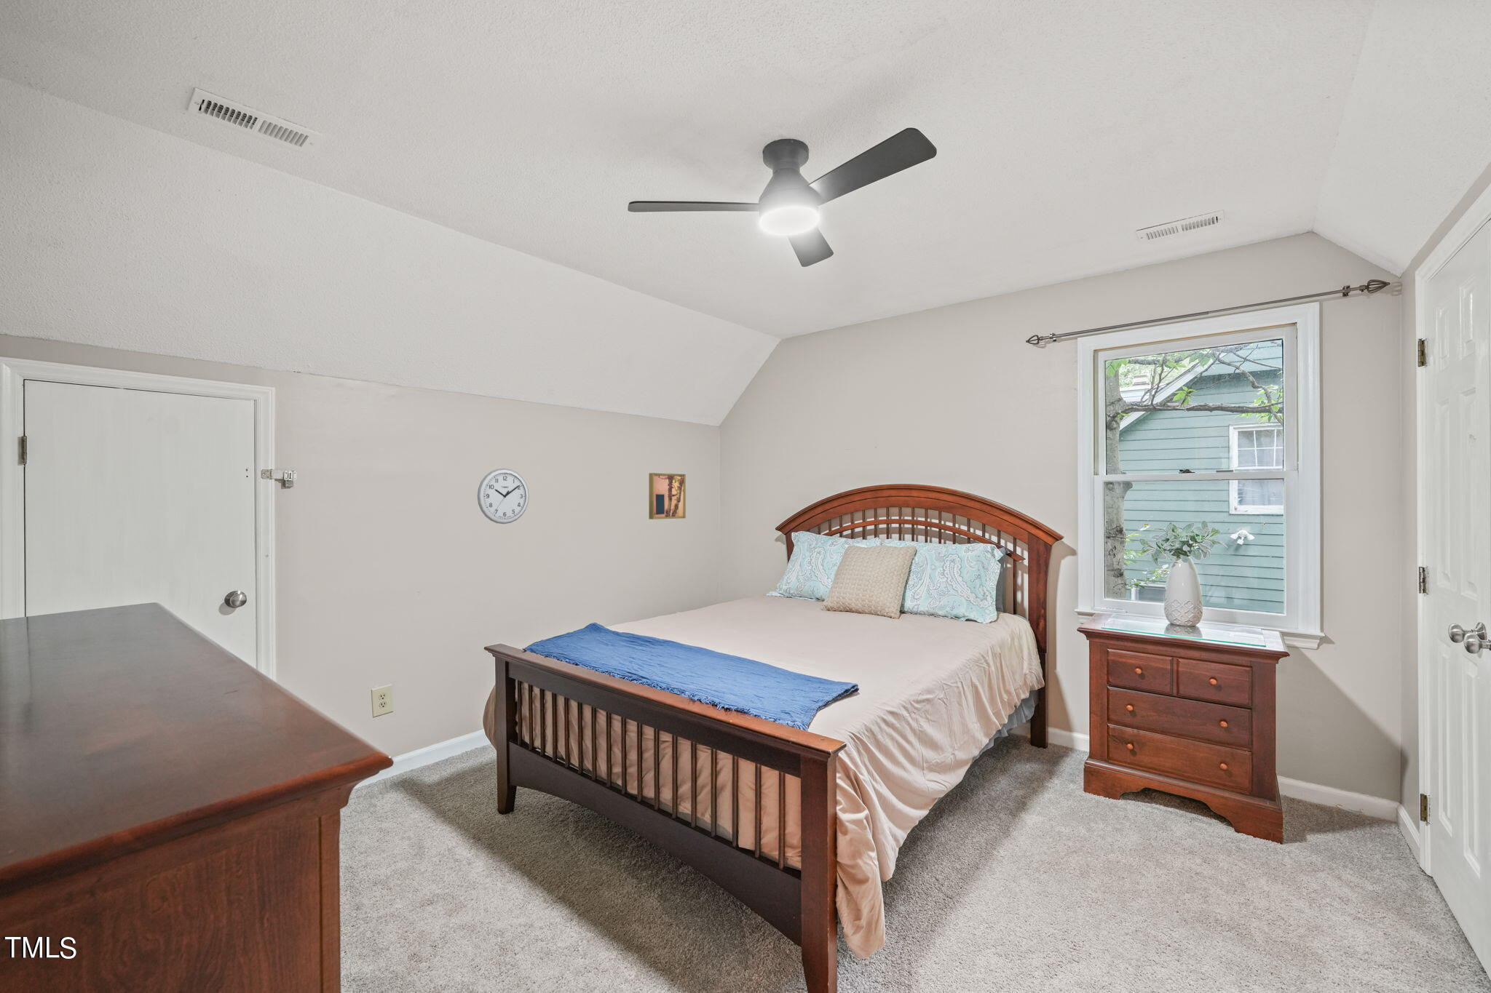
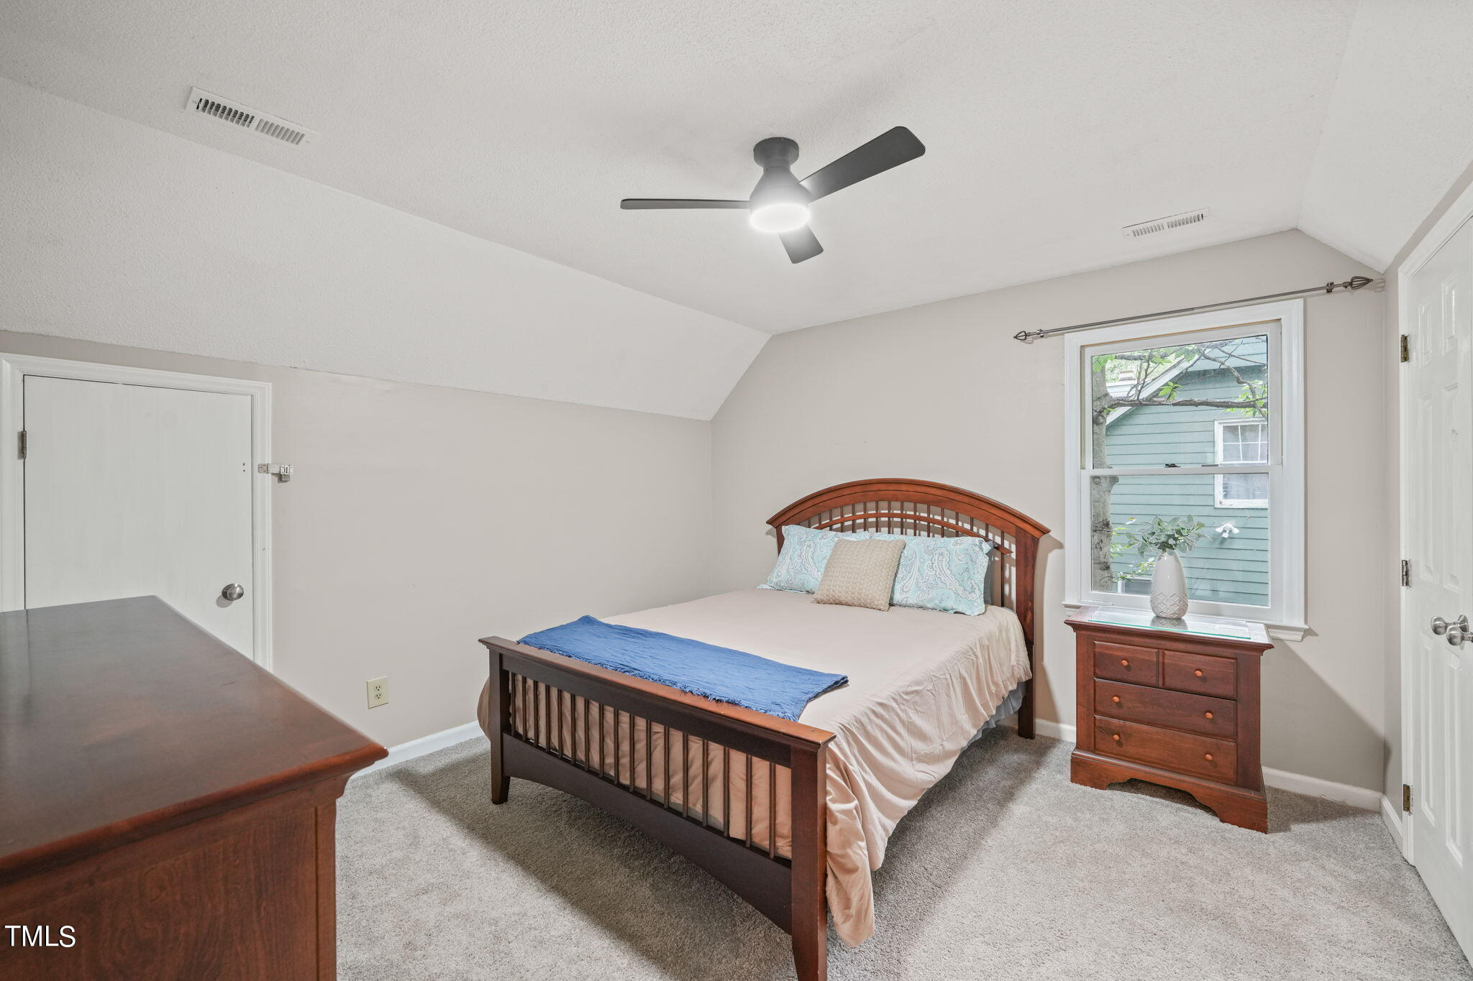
- wall clock [477,468,530,524]
- wall art [647,472,686,520]
